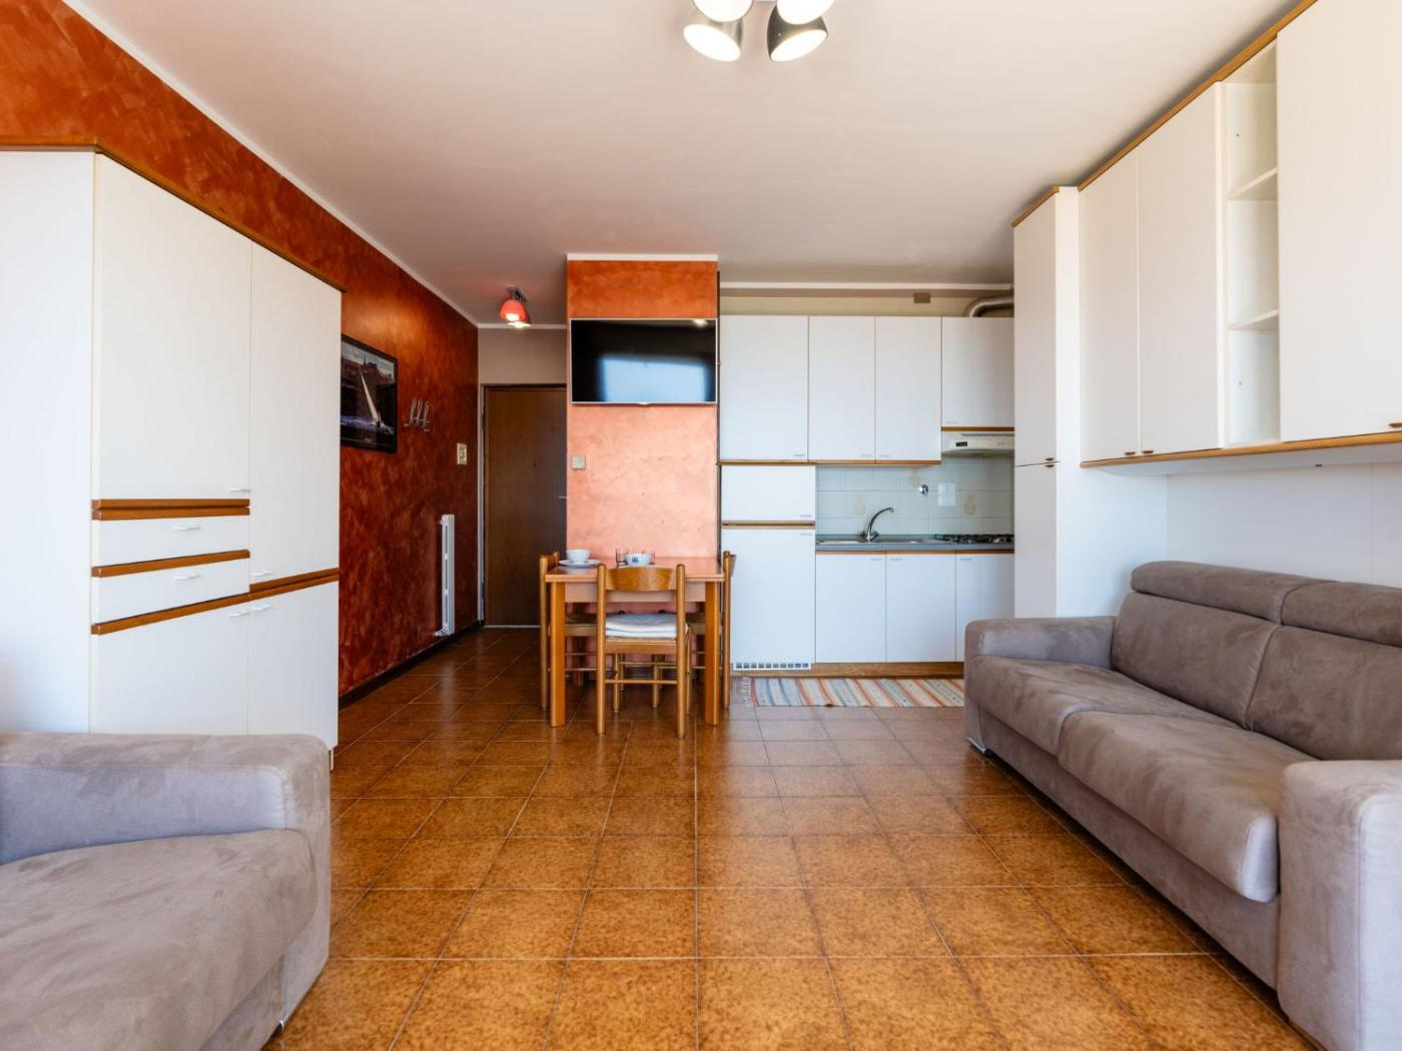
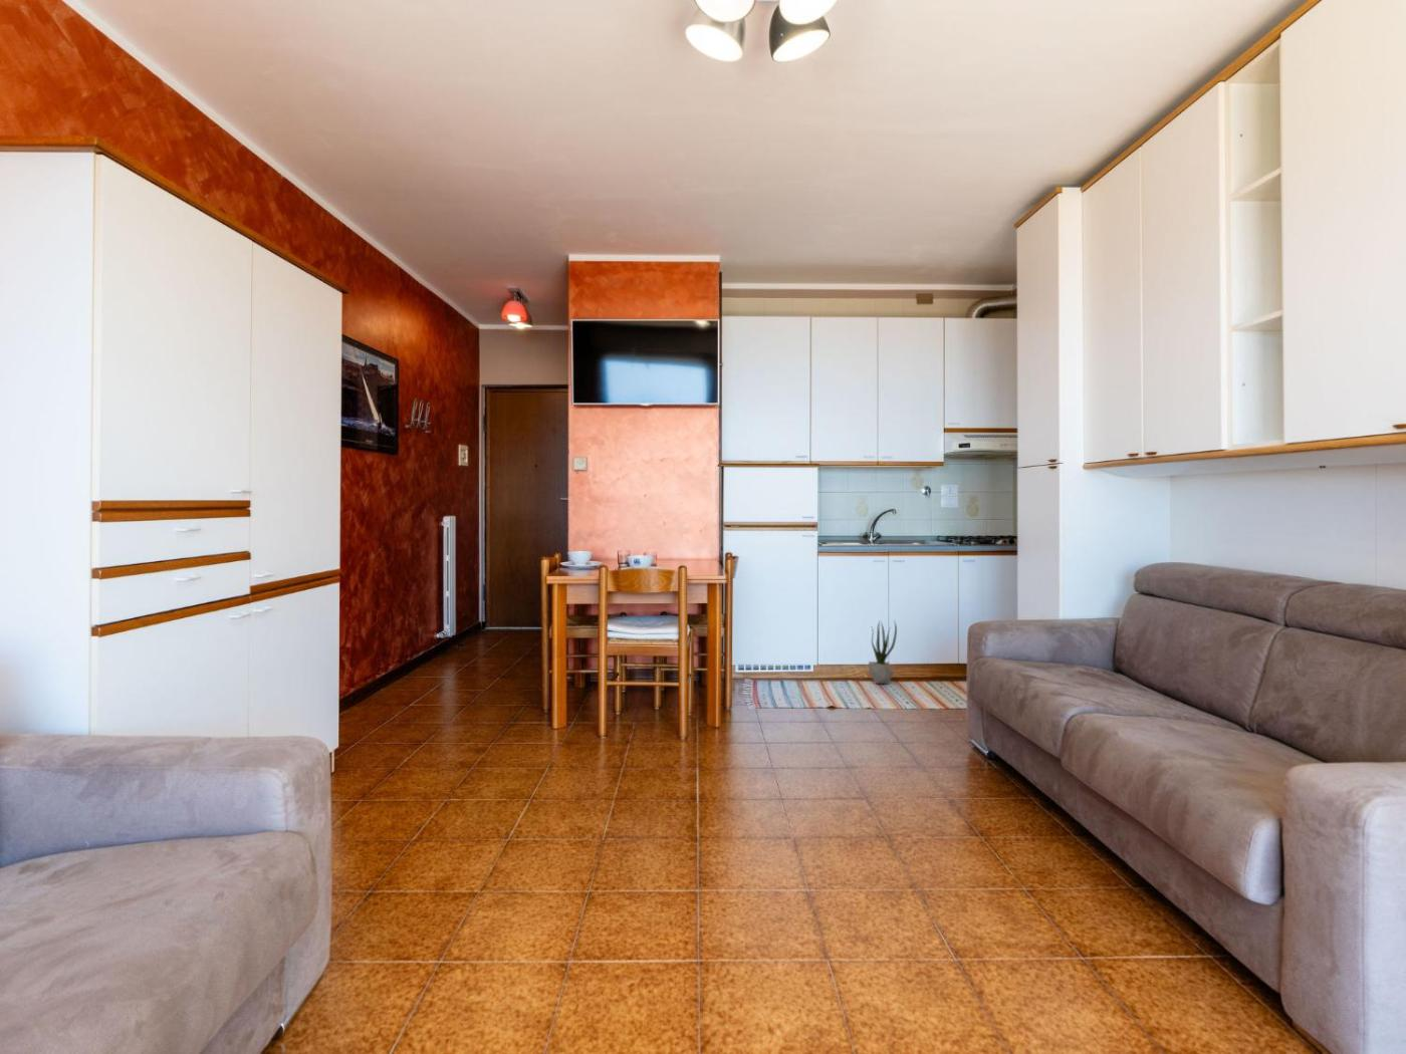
+ potted plant [868,619,898,684]
